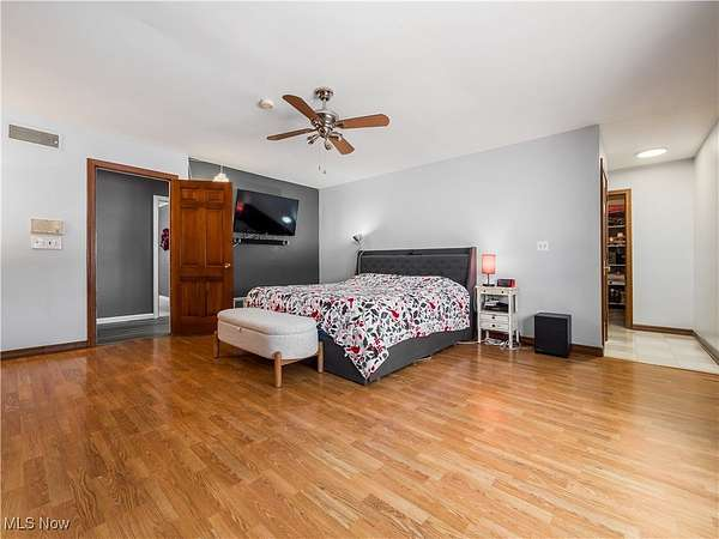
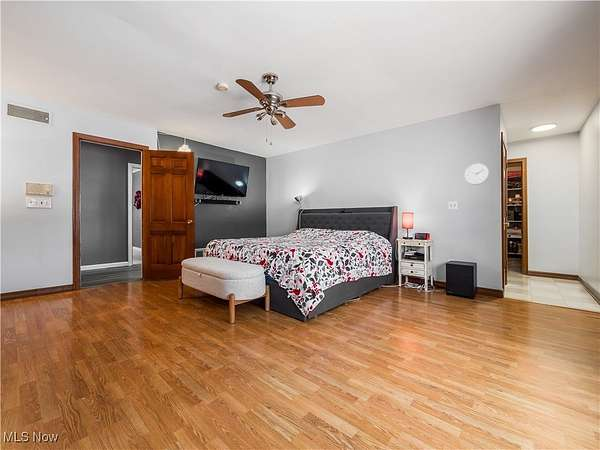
+ wall clock [463,163,490,186]
